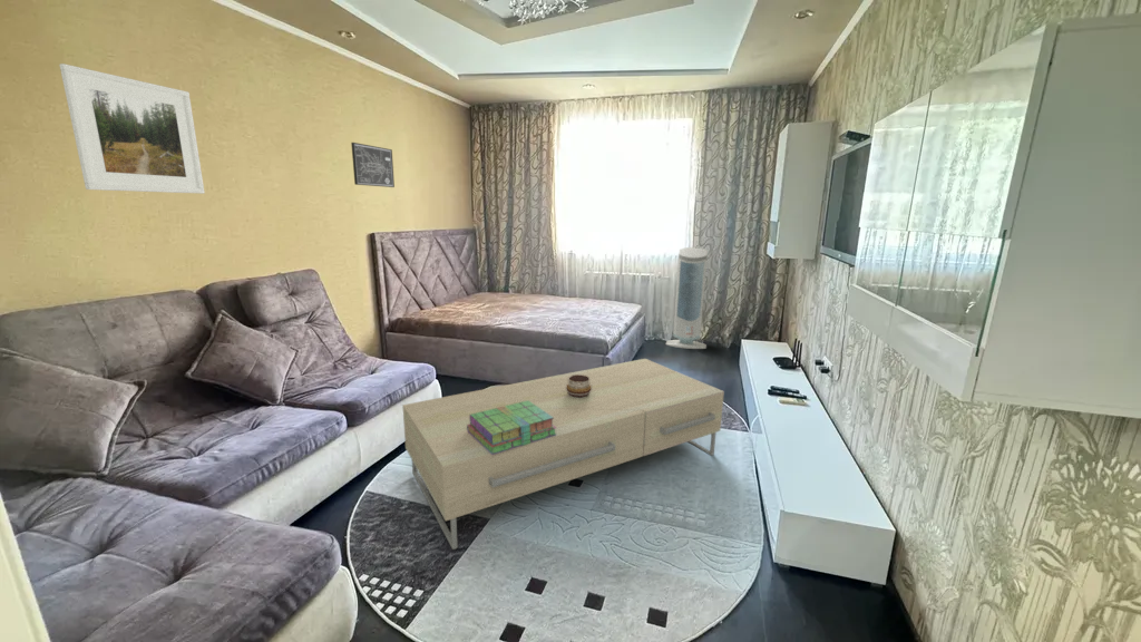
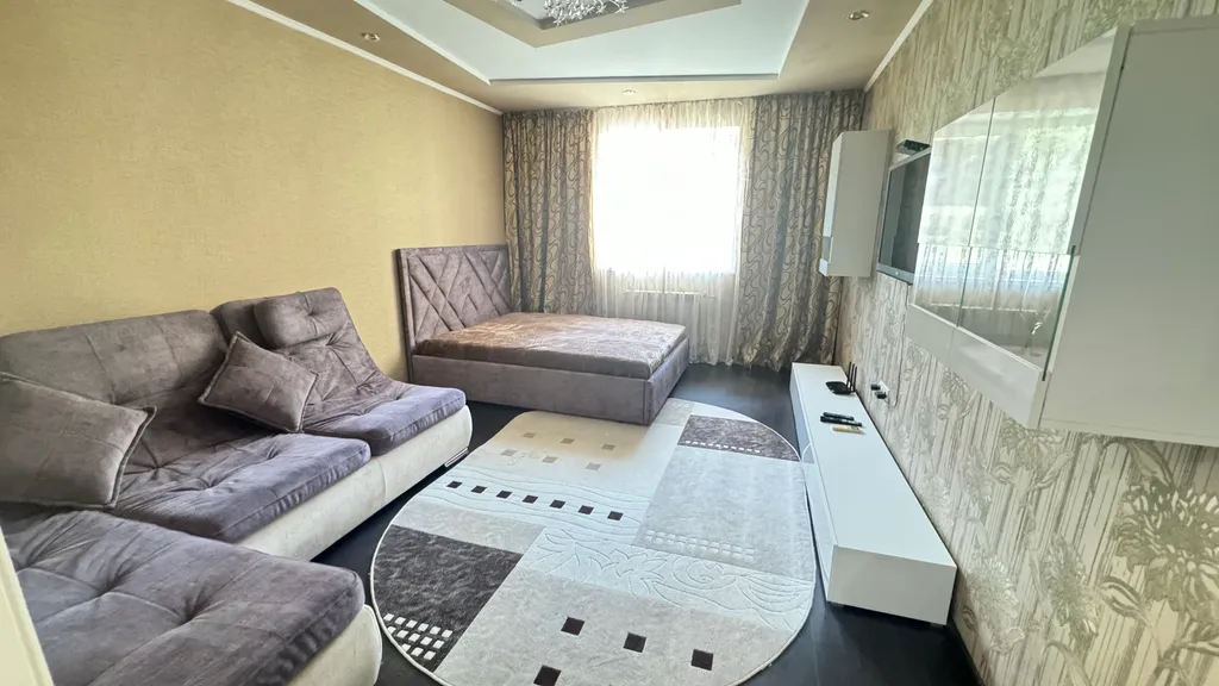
- stack of books [467,400,557,455]
- coffee table [401,358,725,551]
- decorative bowl [566,374,592,398]
- wall art [350,142,396,188]
- air purifier [665,246,709,350]
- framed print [58,62,206,195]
